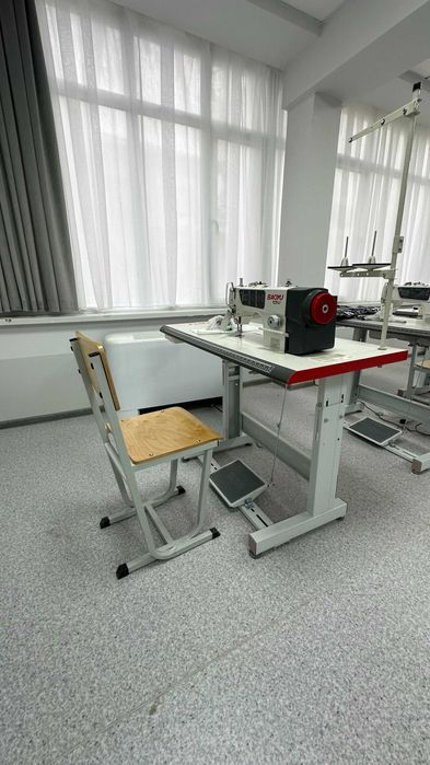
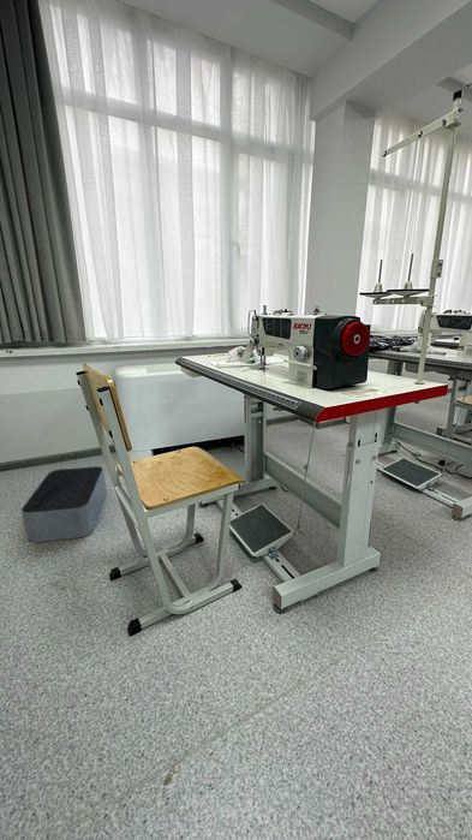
+ storage bin [20,465,108,543]
